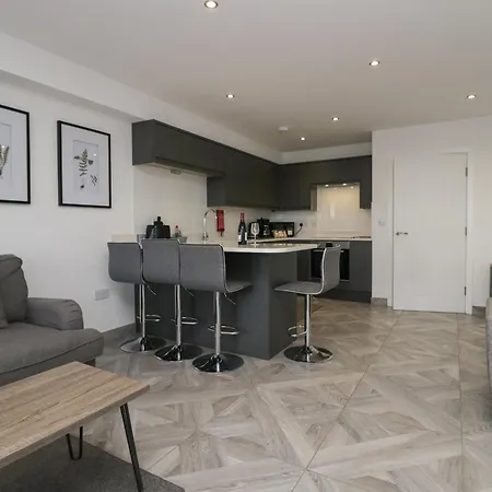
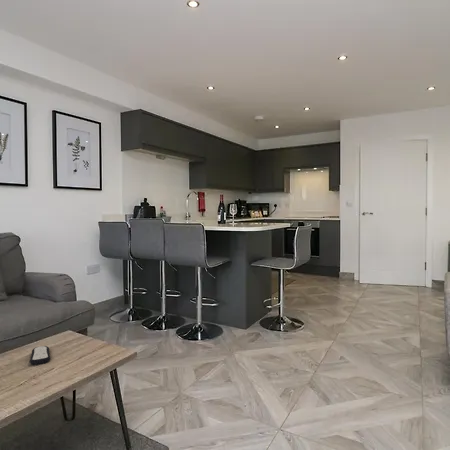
+ remote control [29,345,52,366]
